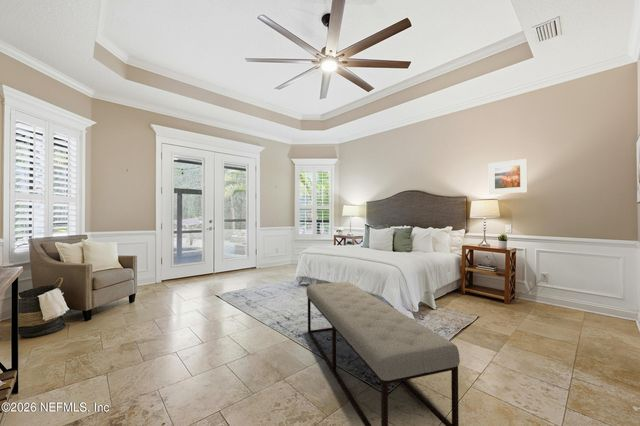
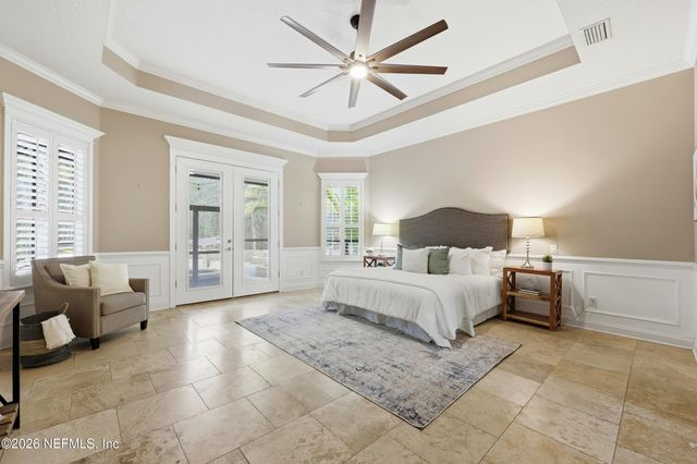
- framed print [488,158,528,195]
- bench [305,281,461,426]
